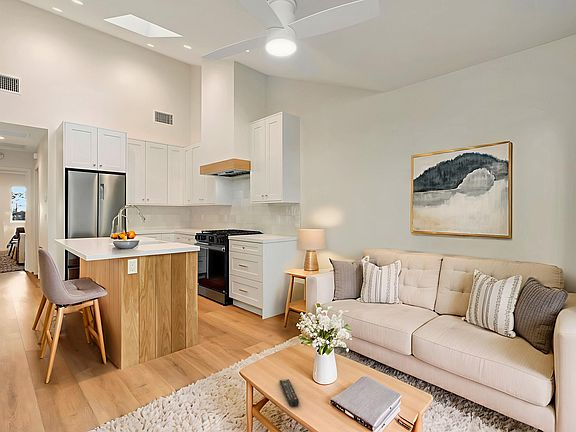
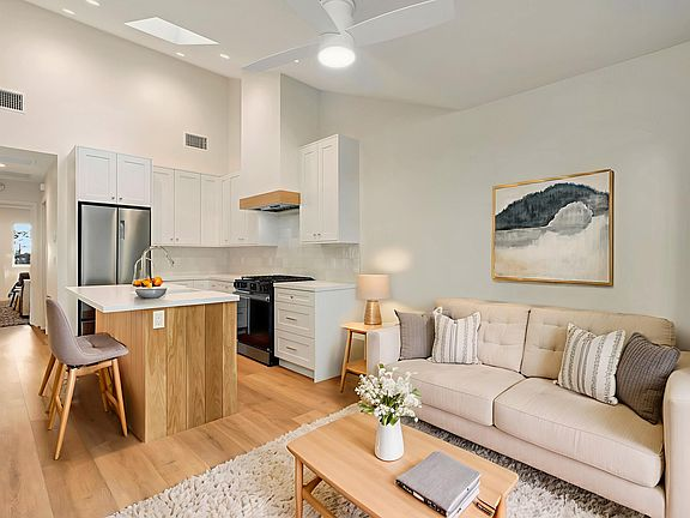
- remote control [279,378,300,408]
